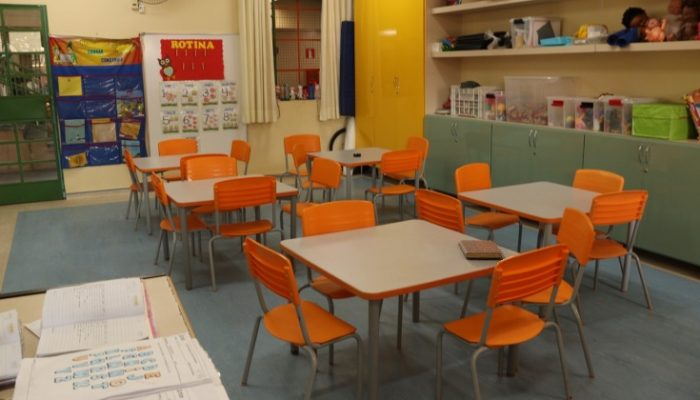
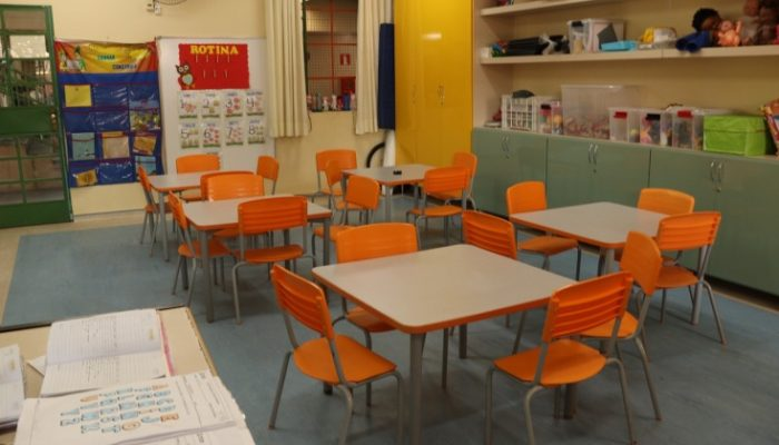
- notebook [457,239,504,259]
